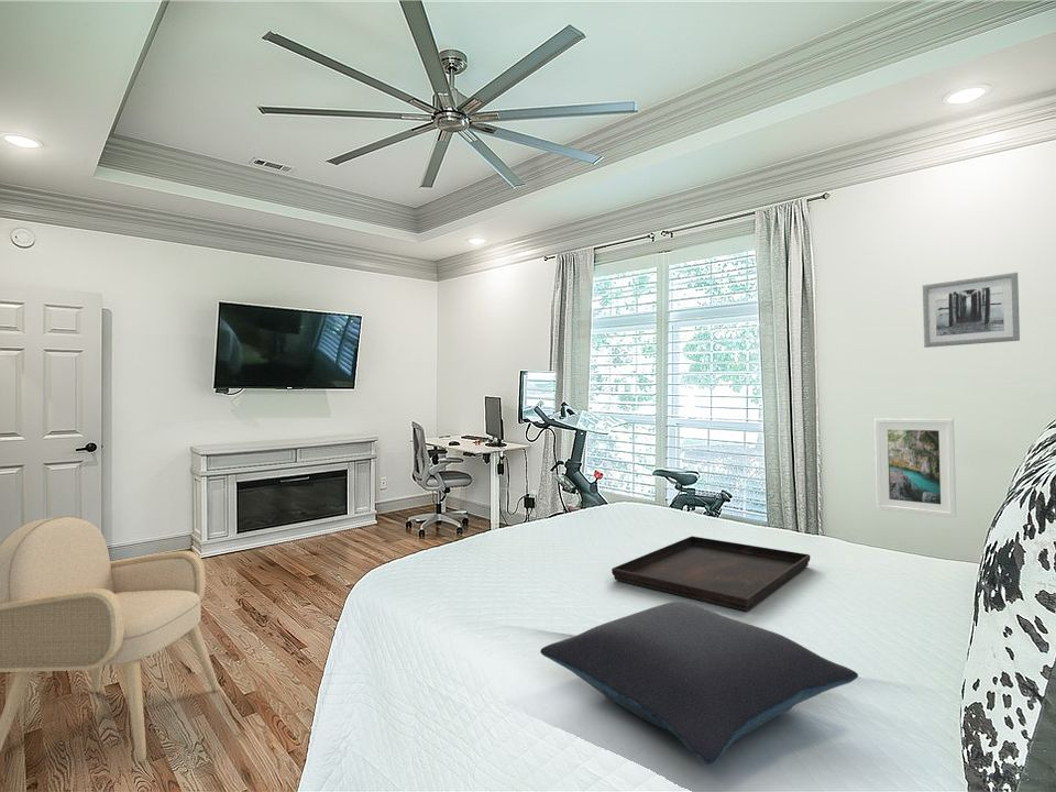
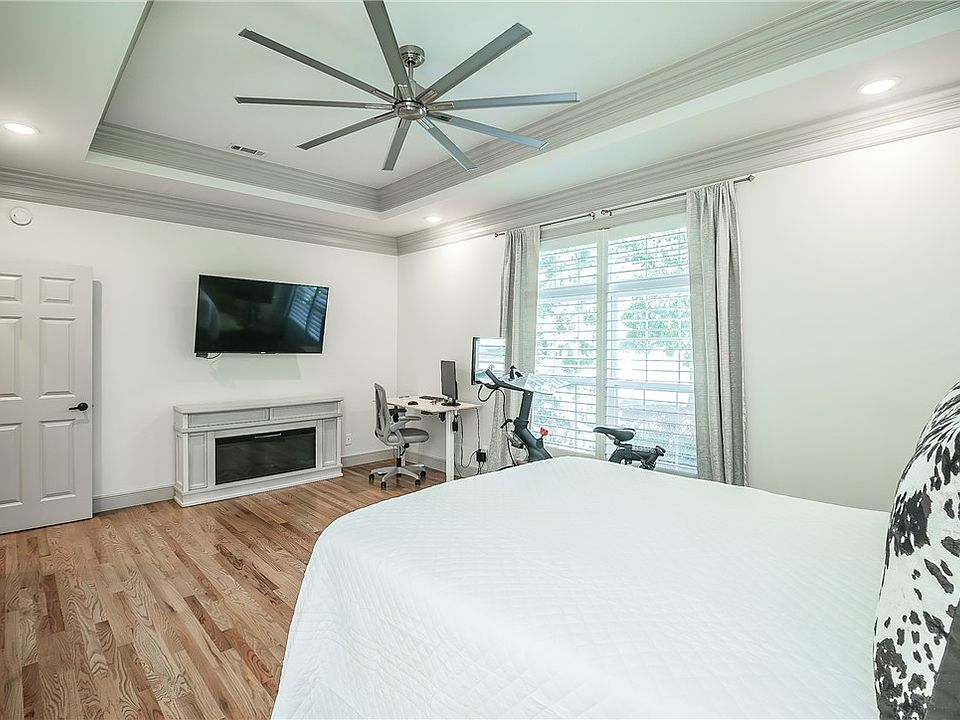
- armchair [0,515,220,763]
- pillow [539,601,859,767]
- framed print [873,417,957,519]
- wall art [922,272,1021,349]
- serving tray [610,536,811,612]
